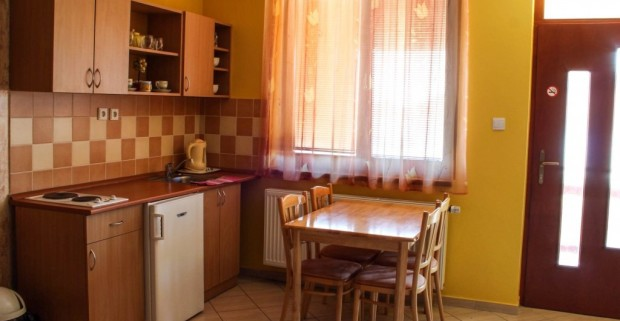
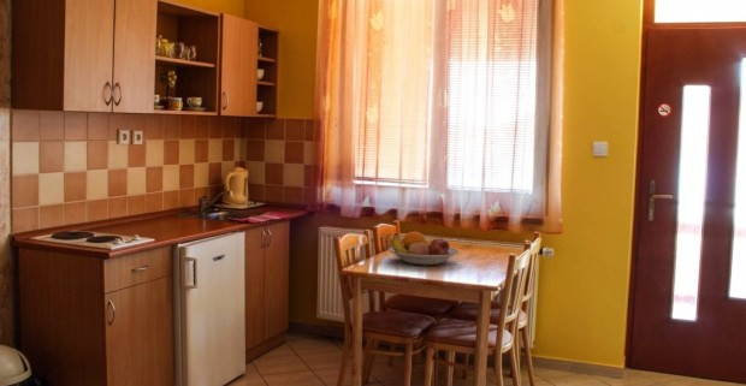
+ fruit bowl [386,231,461,266]
